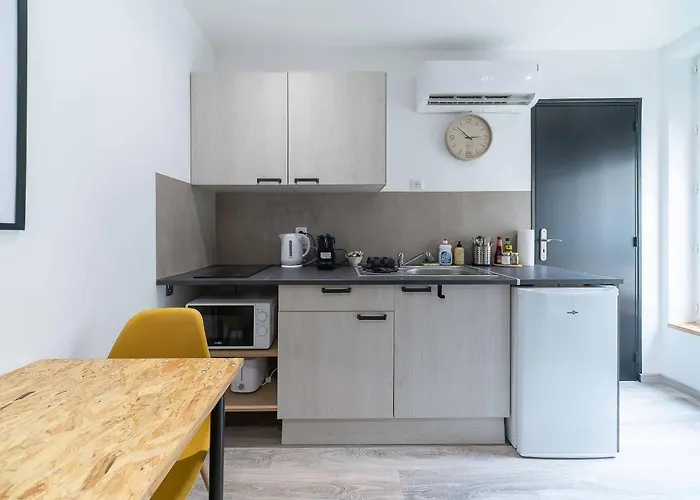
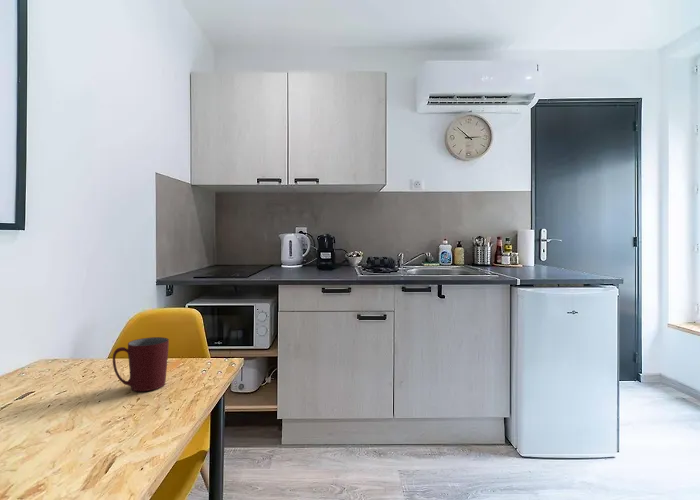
+ mug [112,336,170,392]
